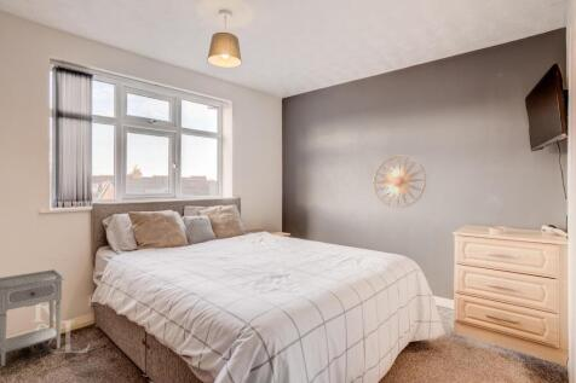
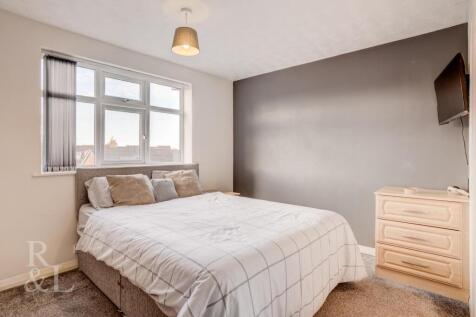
- wall art [371,155,427,209]
- nightstand [0,268,67,367]
